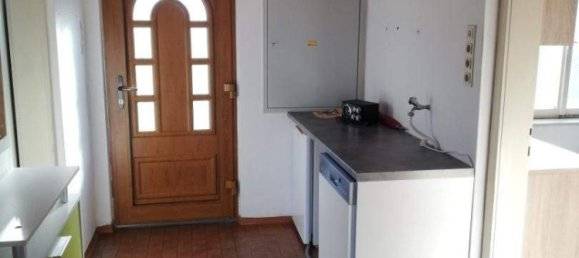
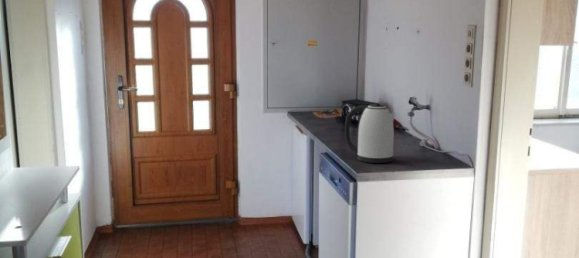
+ kettle [344,103,396,164]
